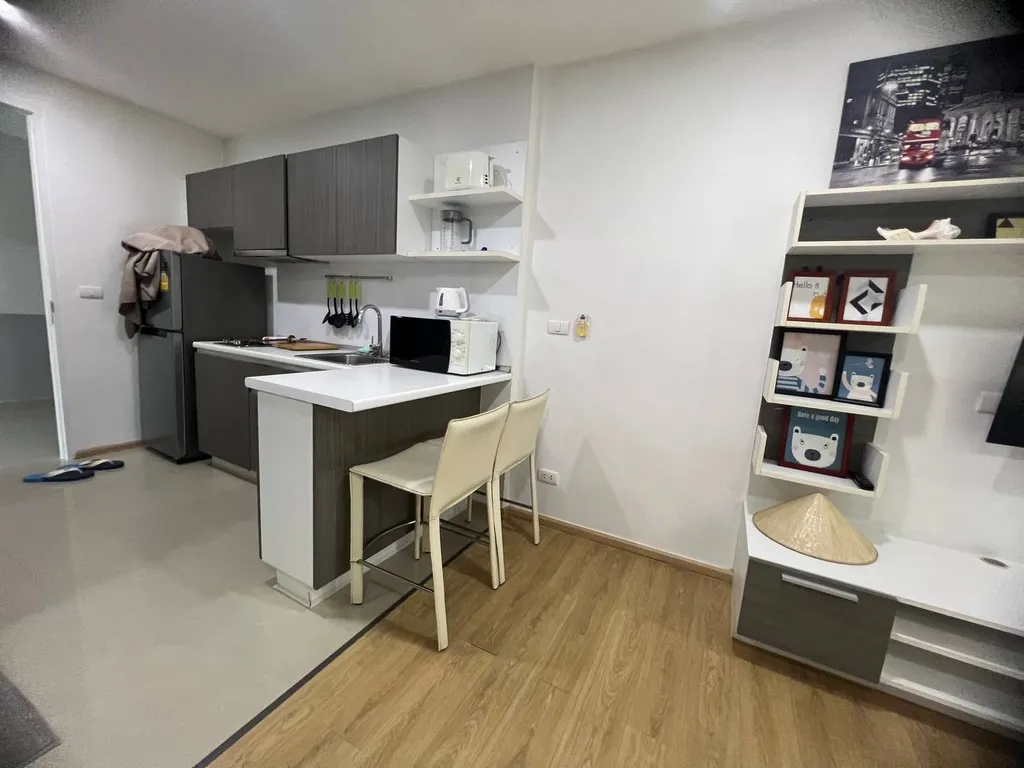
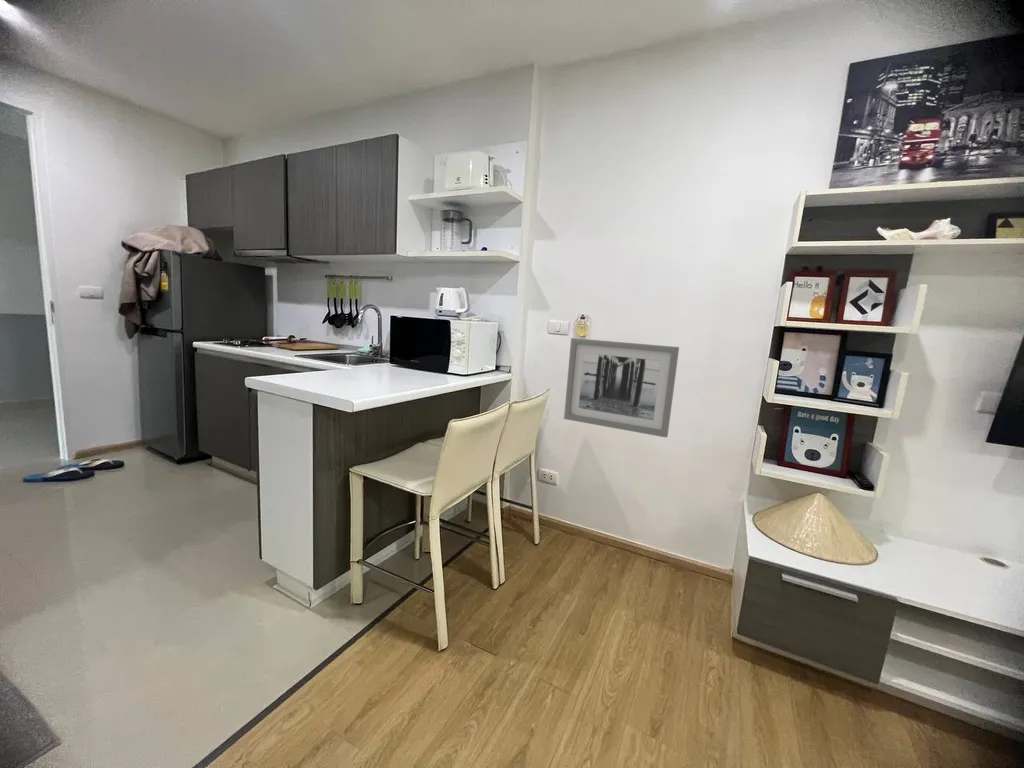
+ wall art [563,337,680,439]
